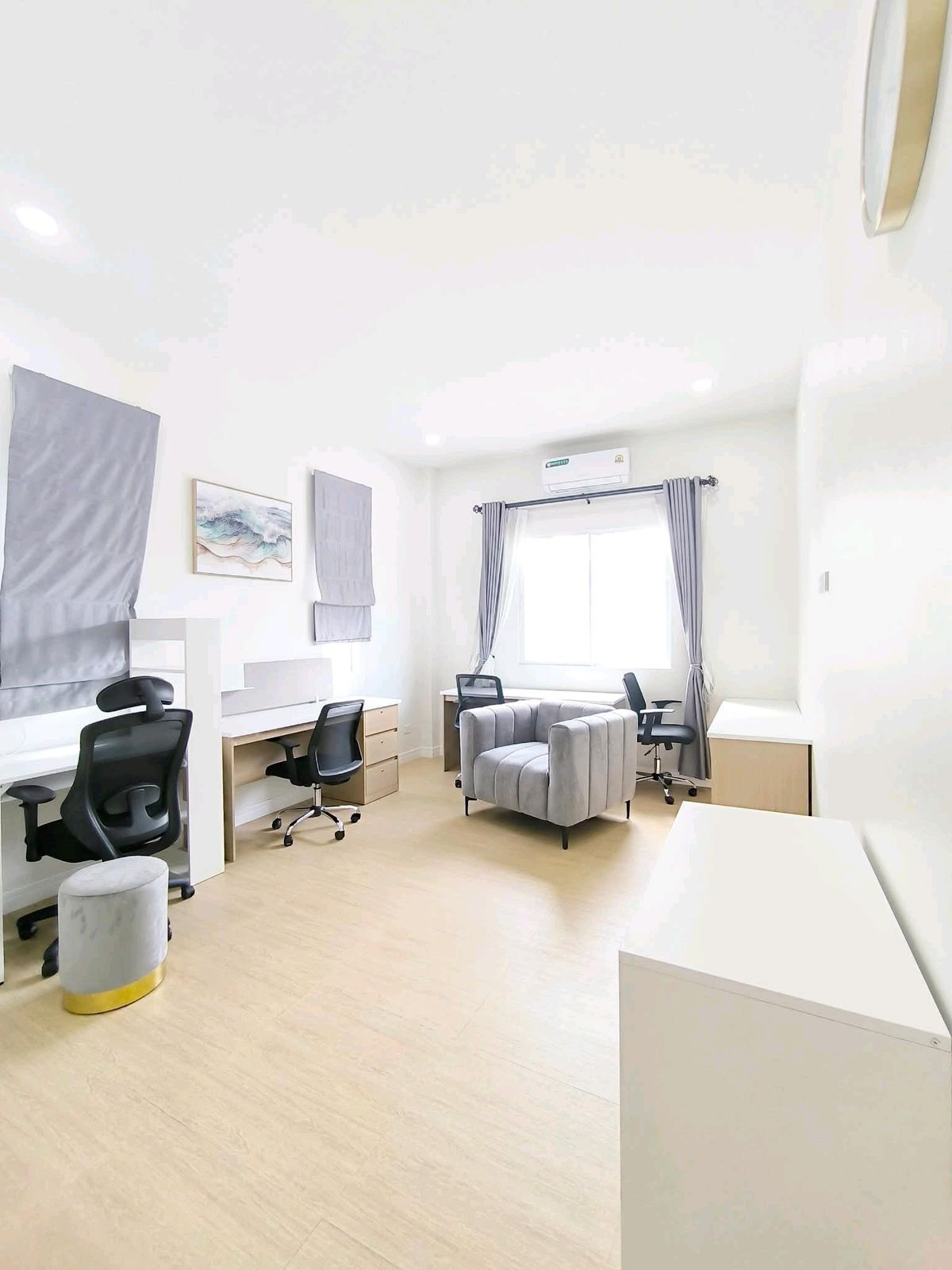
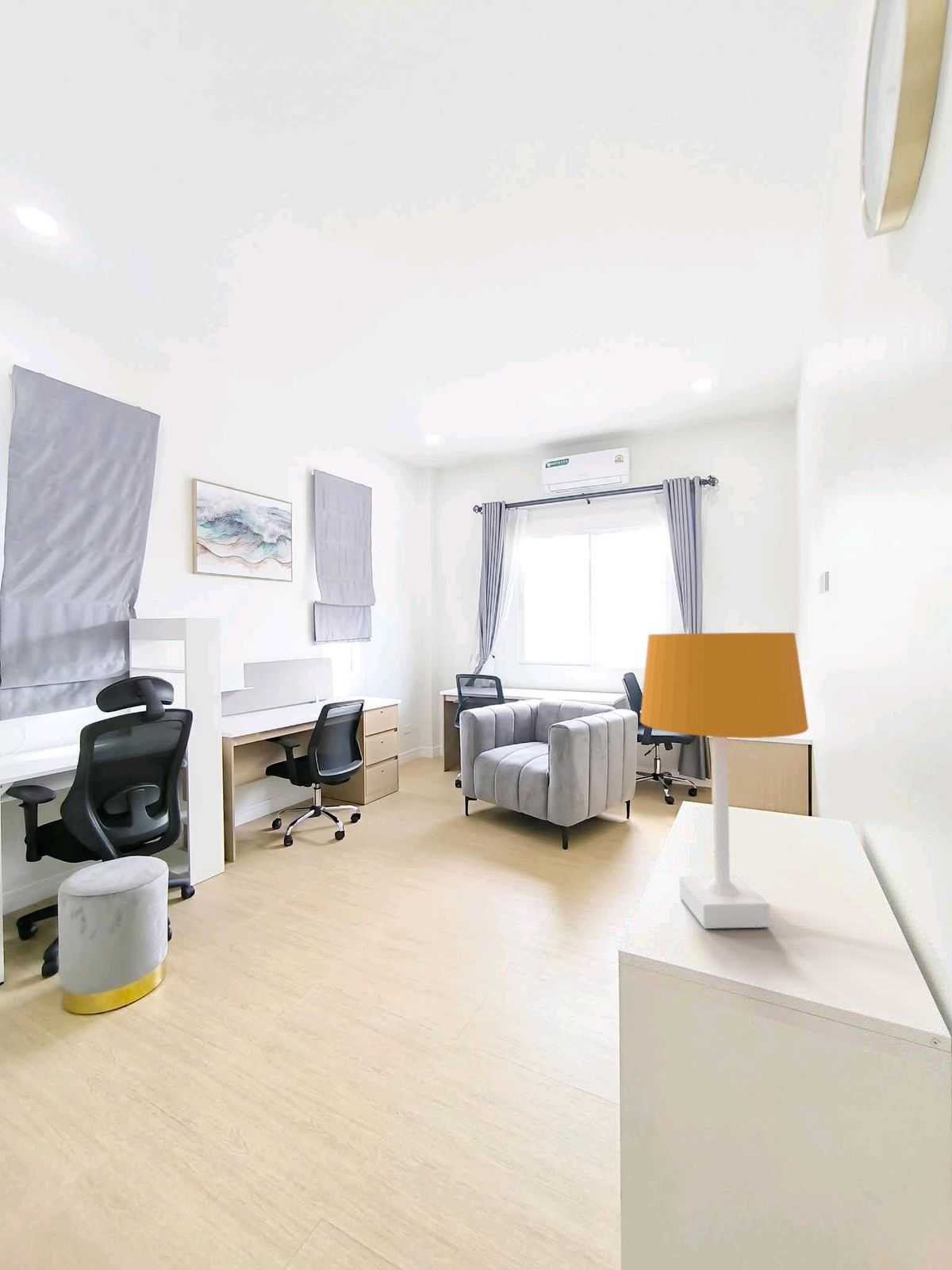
+ desk lamp [639,632,809,929]
